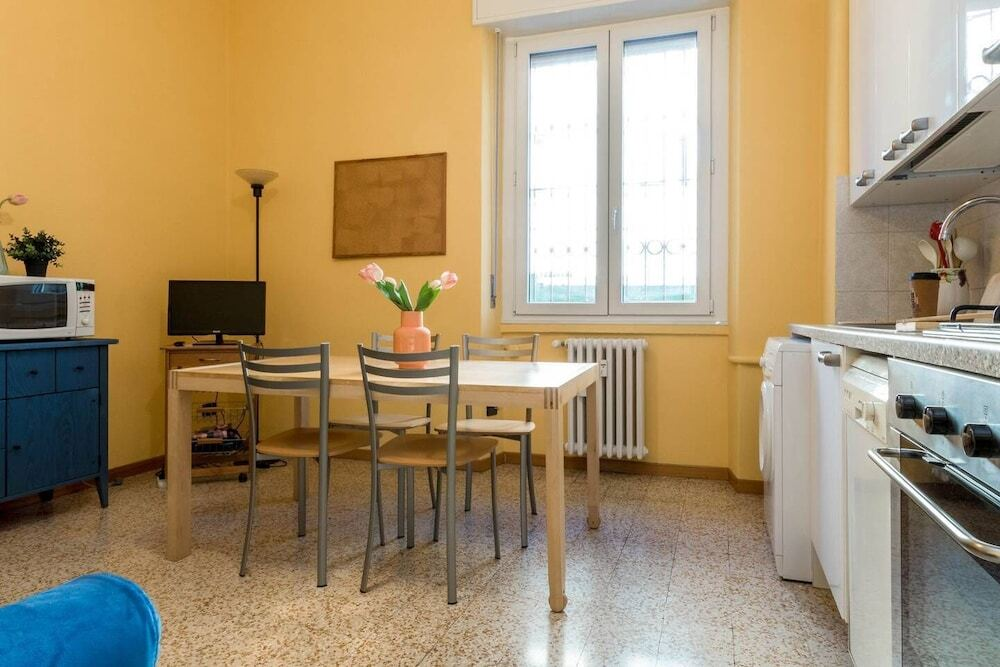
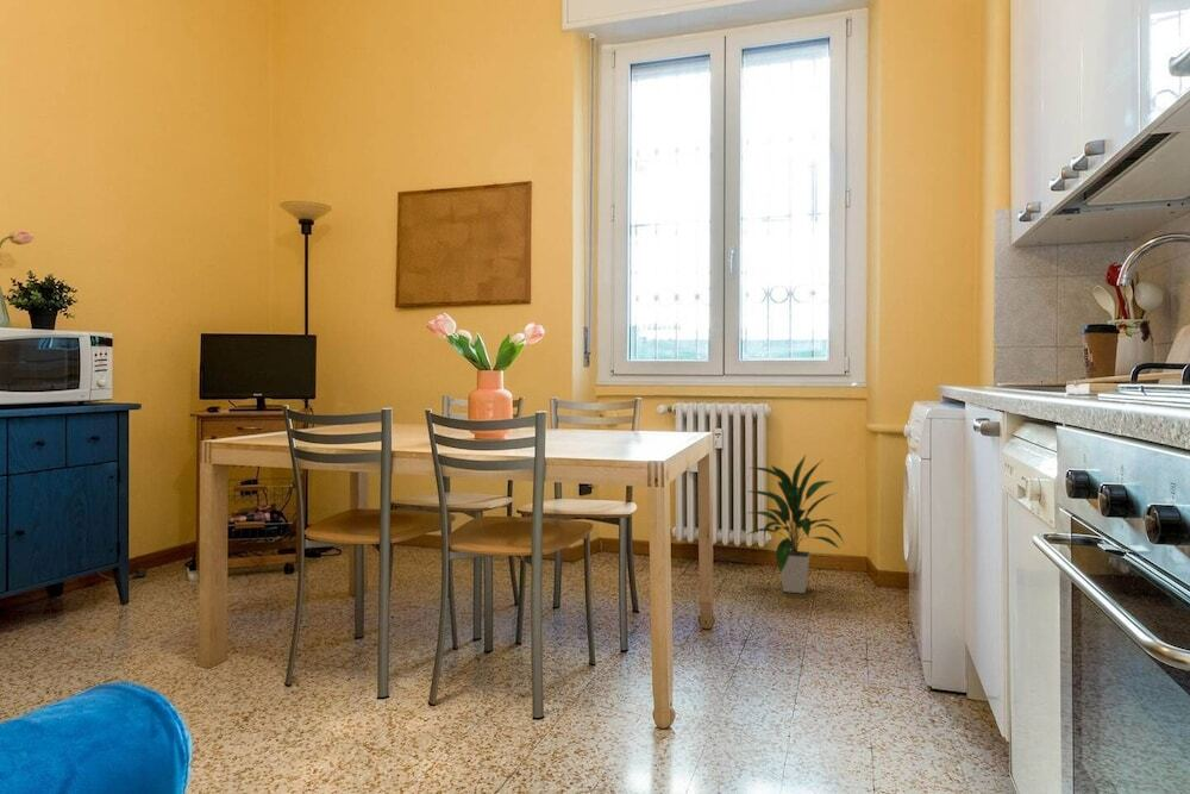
+ indoor plant [743,455,846,594]
